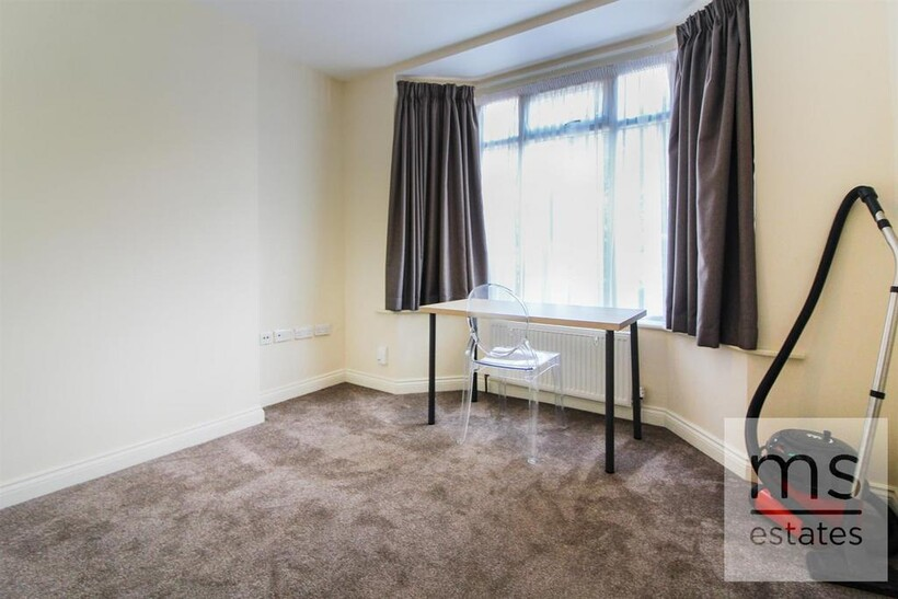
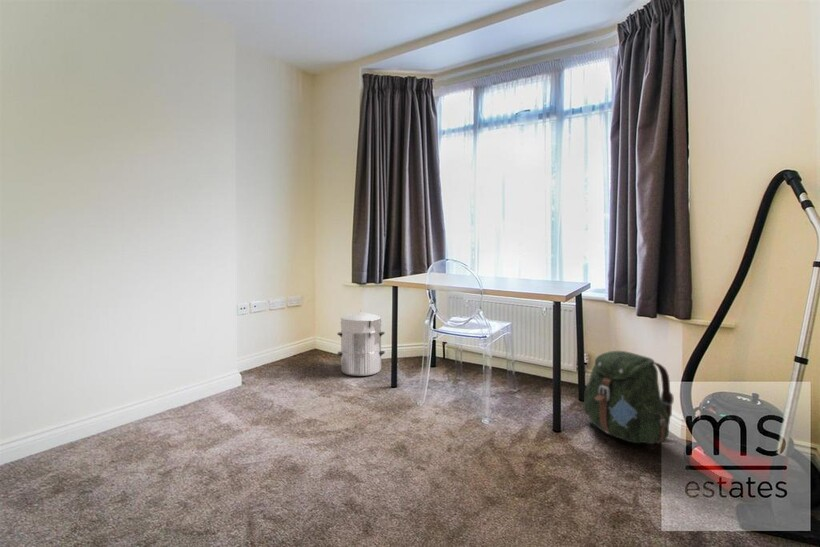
+ waste bin [336,309,386,377]
+ backpack [583,350,675,445]
